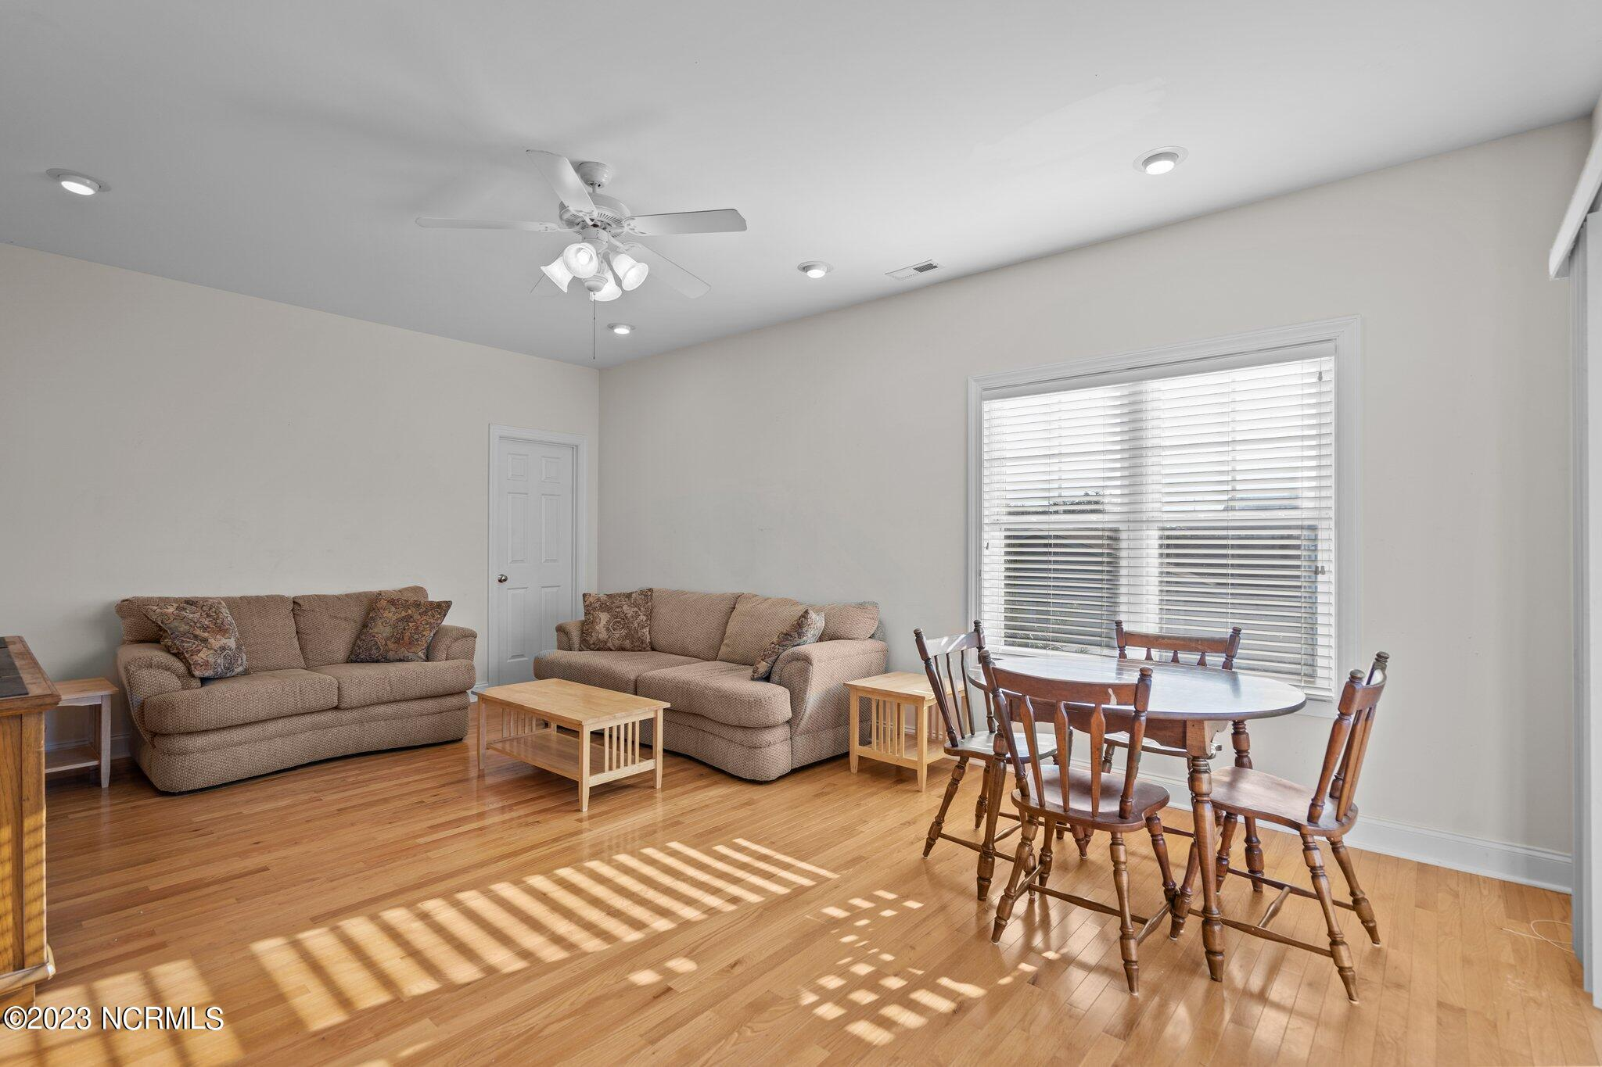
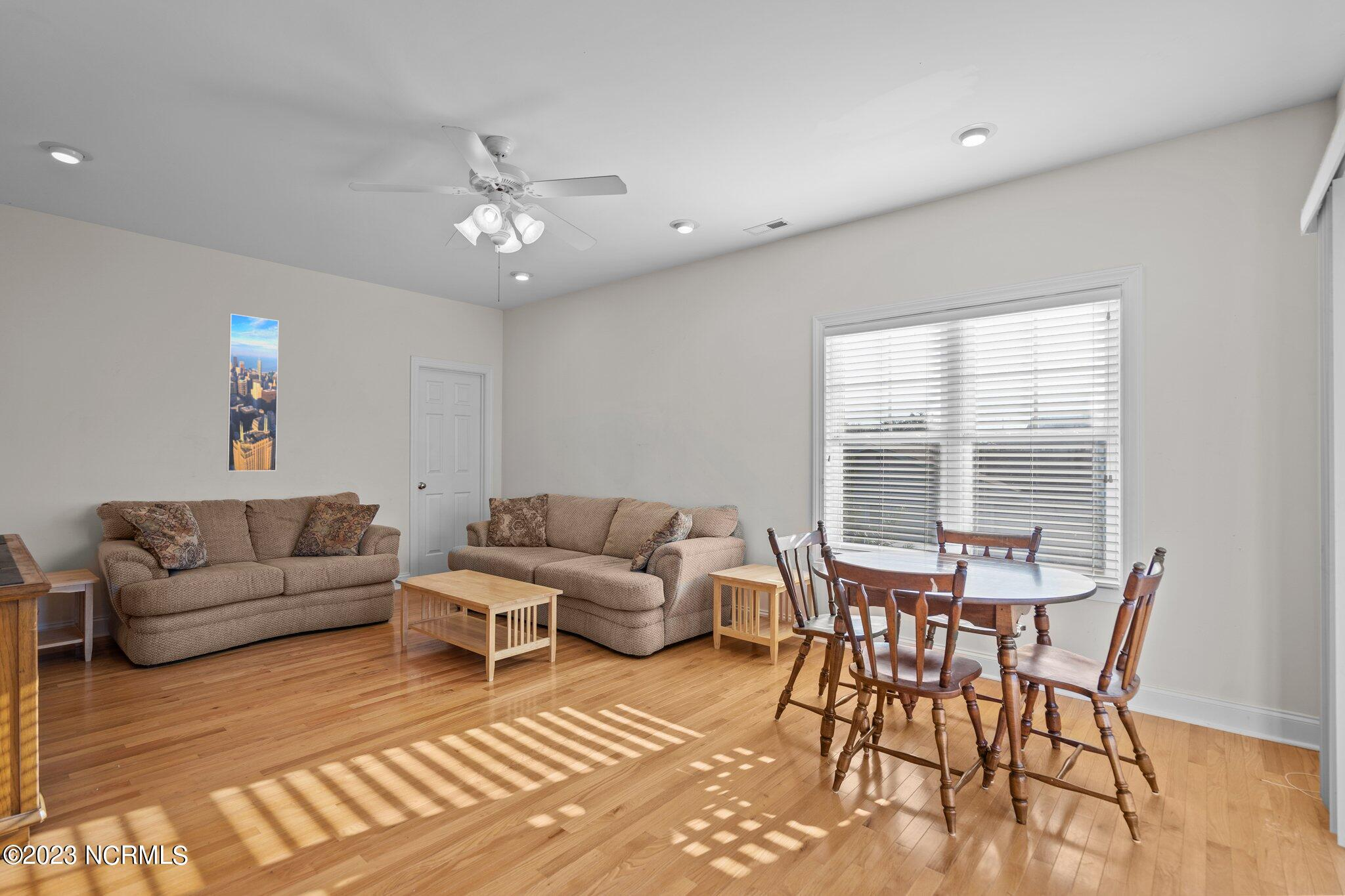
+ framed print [226,313,279,472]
